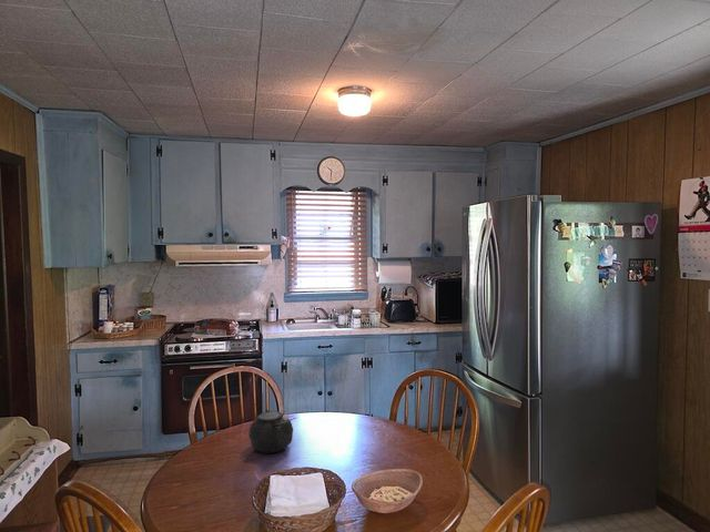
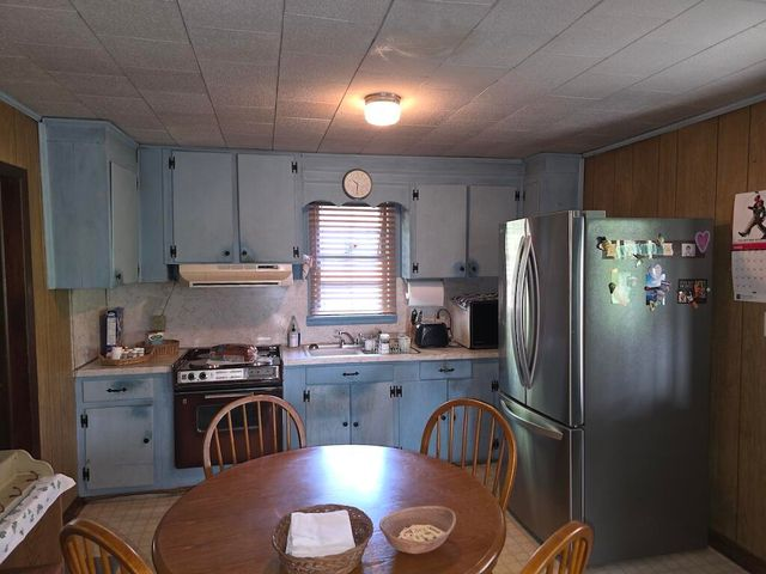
- teapot [247,409,297,454]
